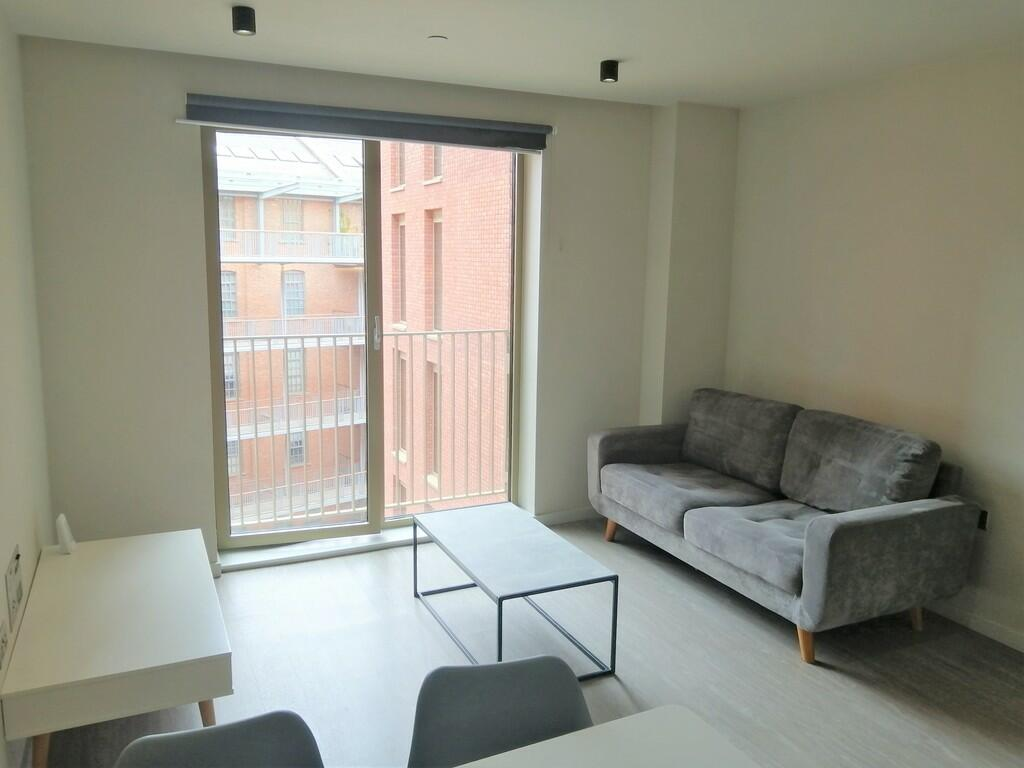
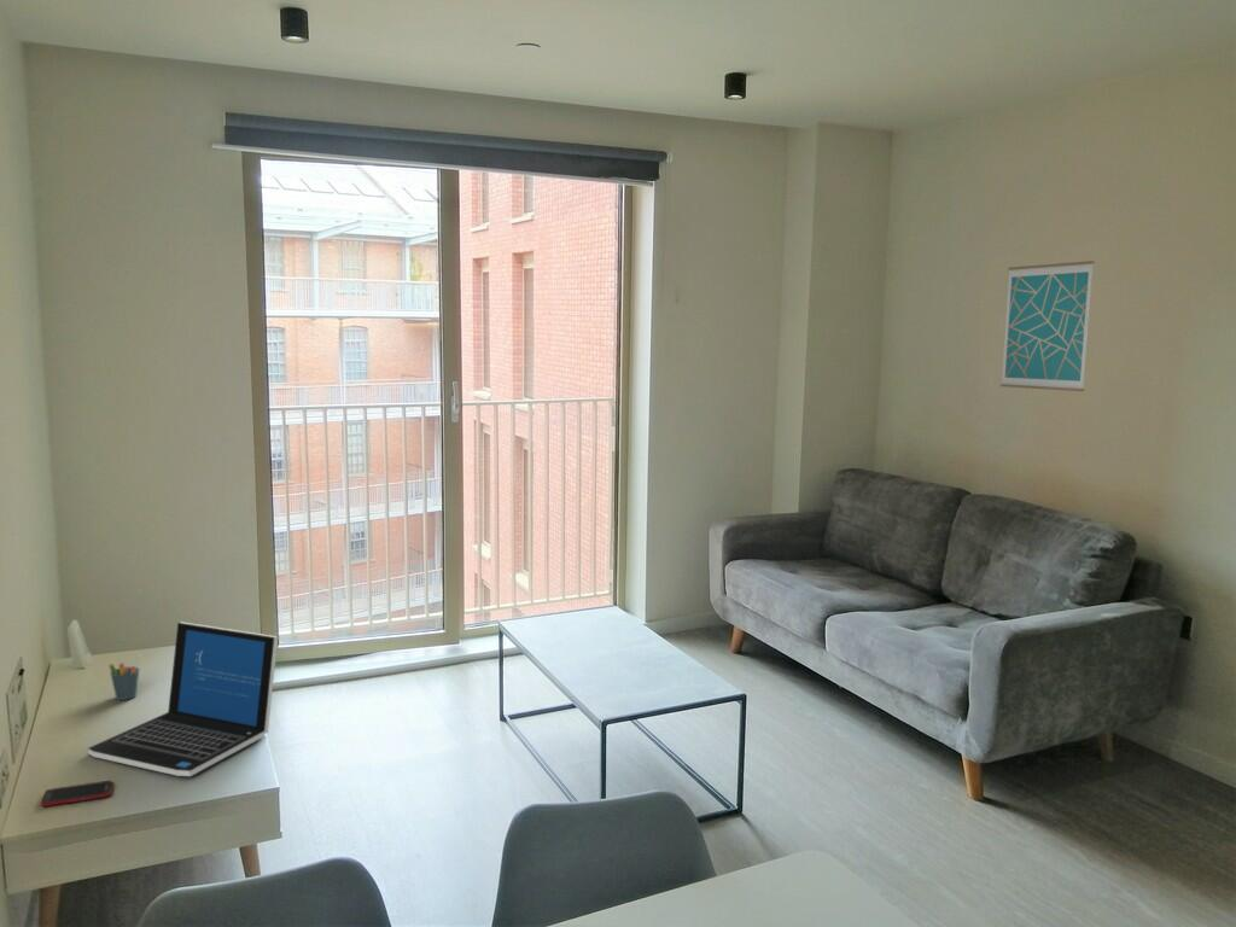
+ pen holder [107,654,141,701]
+ cell phone [40,780,113,808]
+ laptop [87,620,279,777]
+ wall art [999,260,1096,392]
